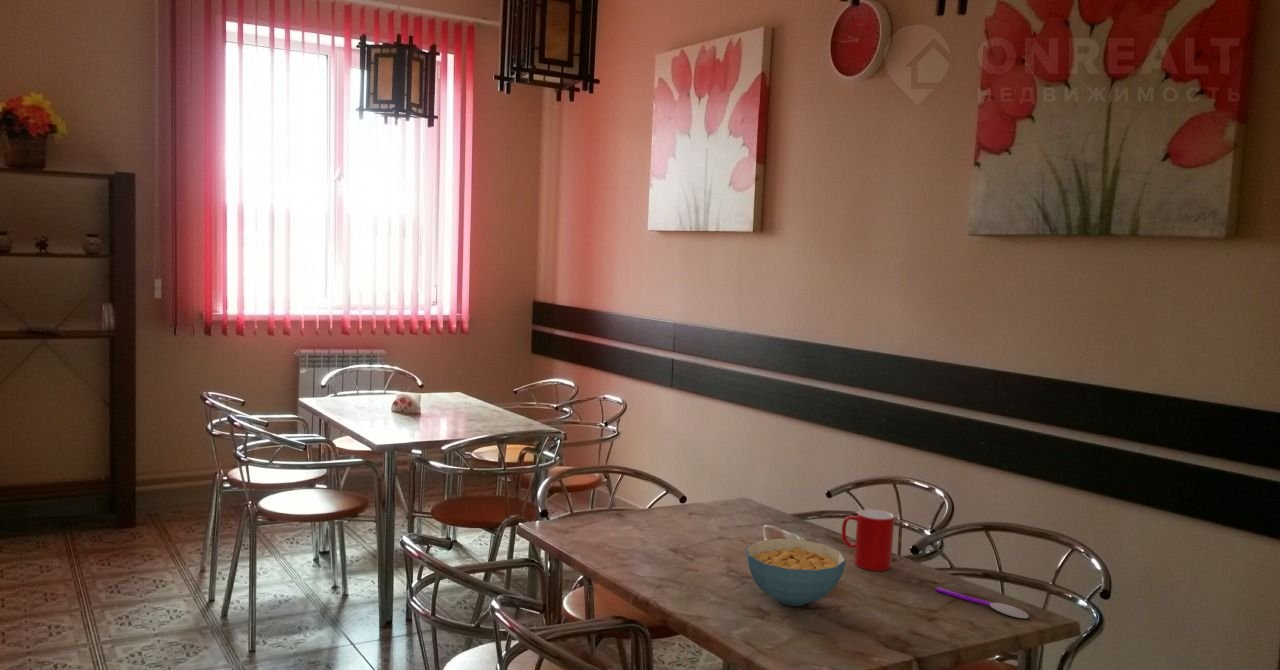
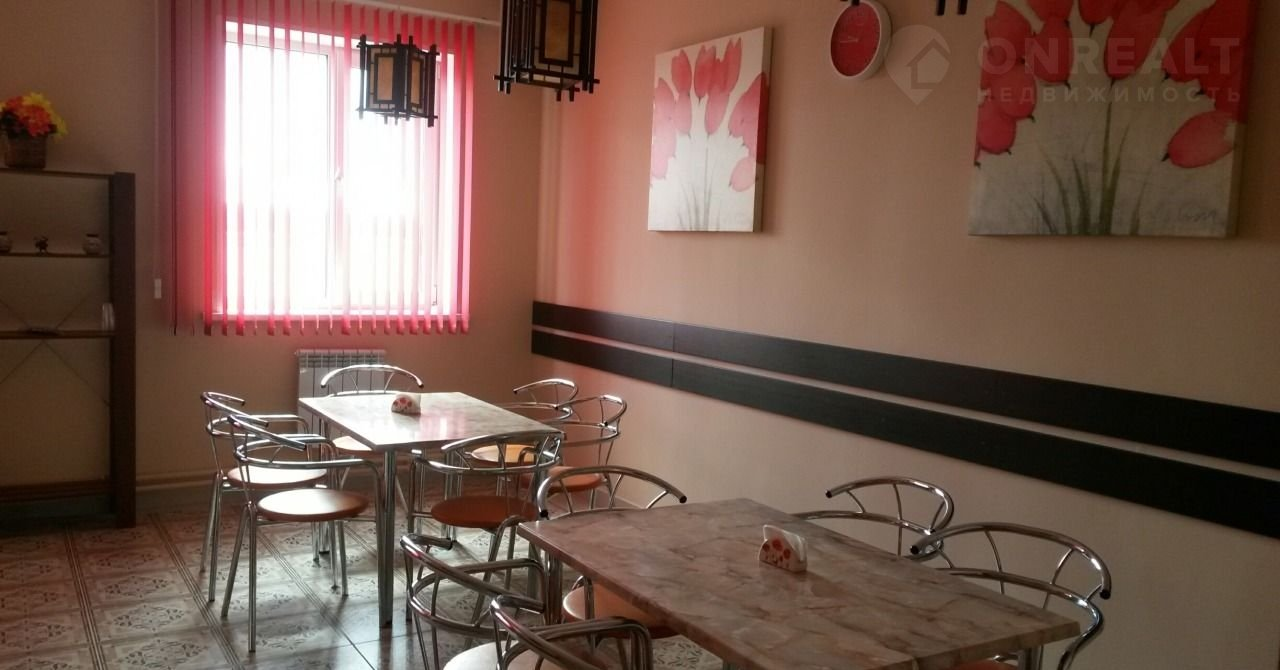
- cereal bowl [745,537,847,607]
- spoon [934,586,1030,619]
- cup [841,508,895,572]
